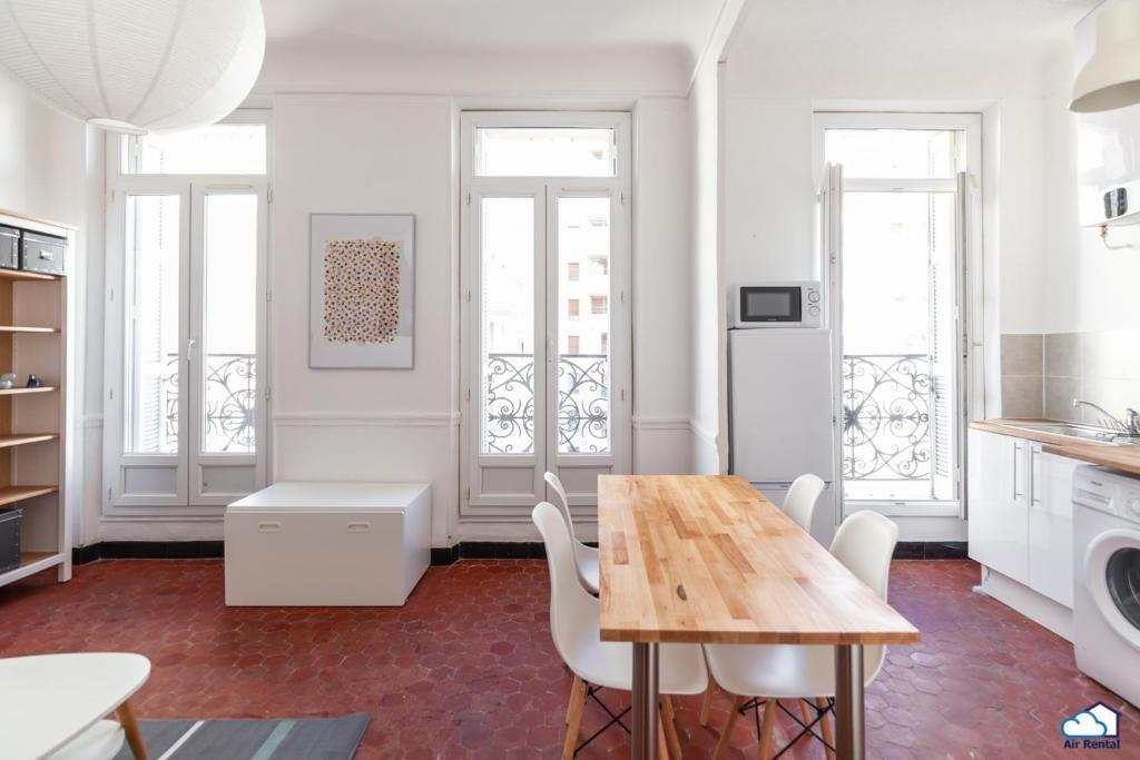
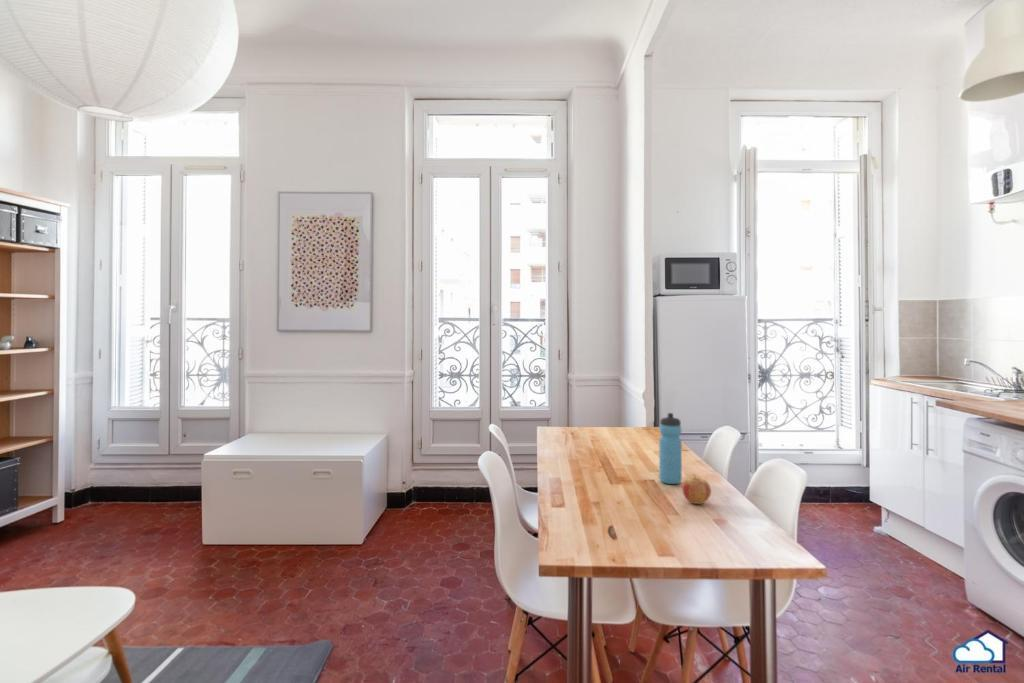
+ fruit [681,474,712,505]
+ water bottle [658,412,683,485]
